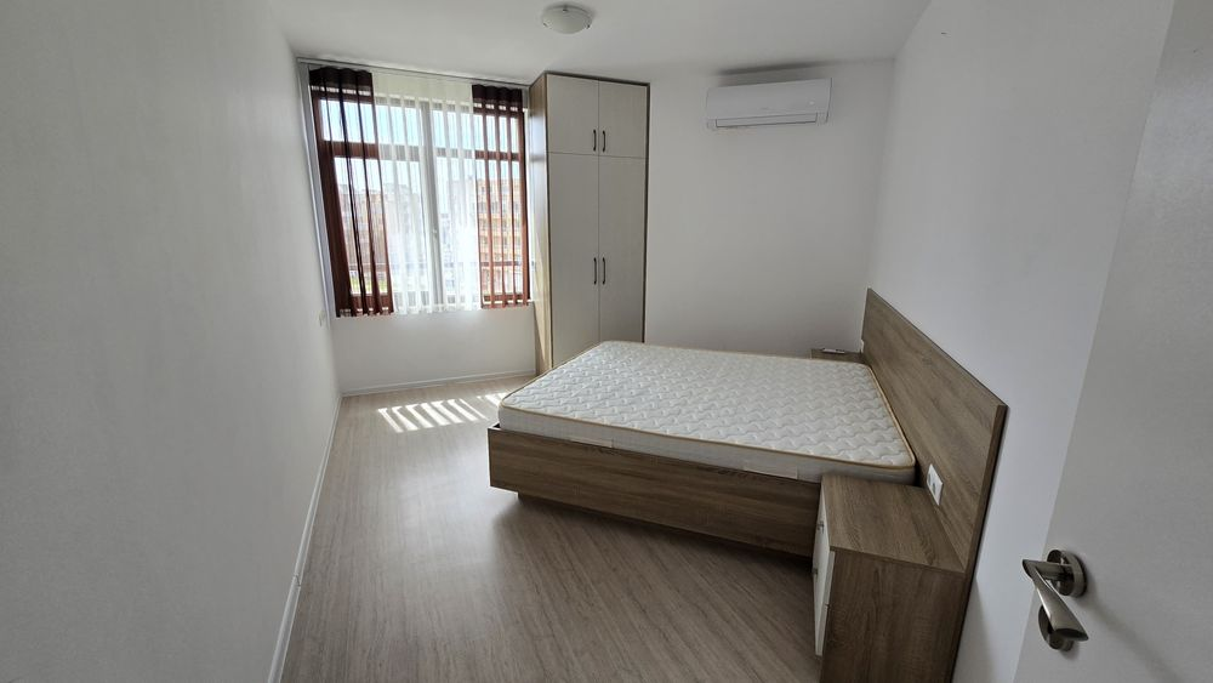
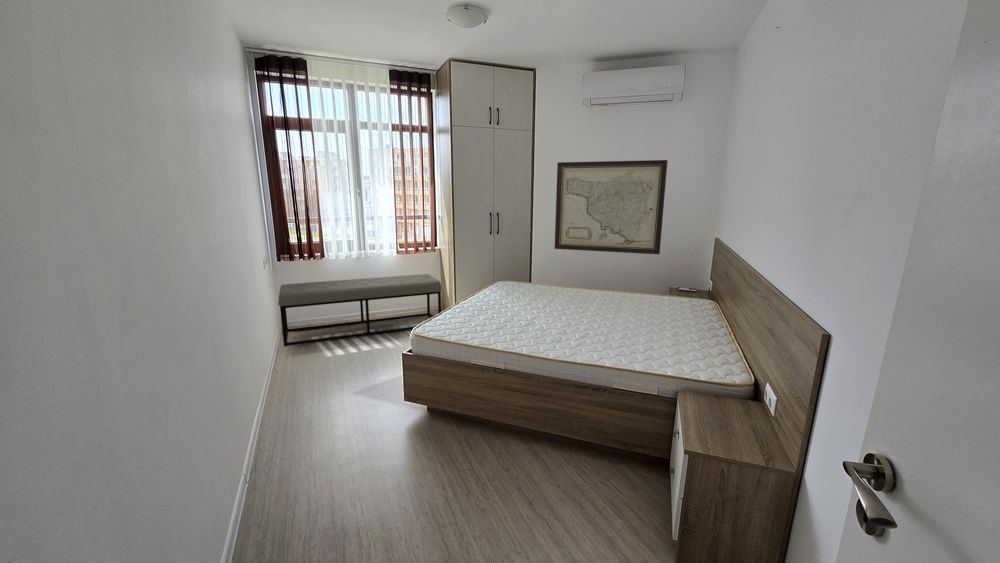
+ bench [277,273,442,347]
+ wall art [554,159,668,255]
